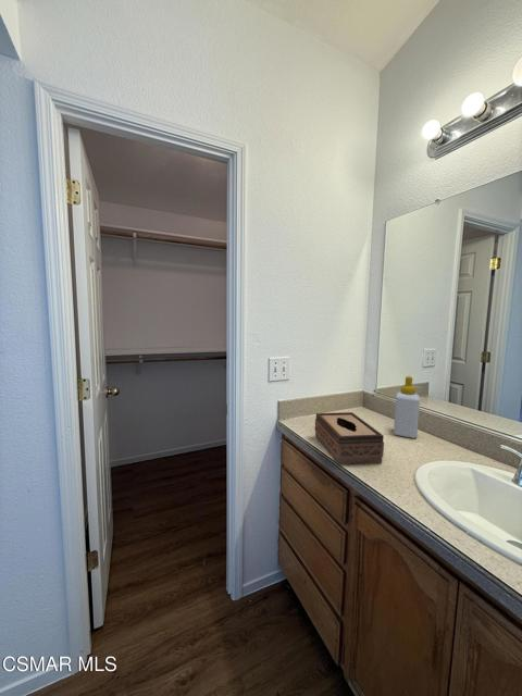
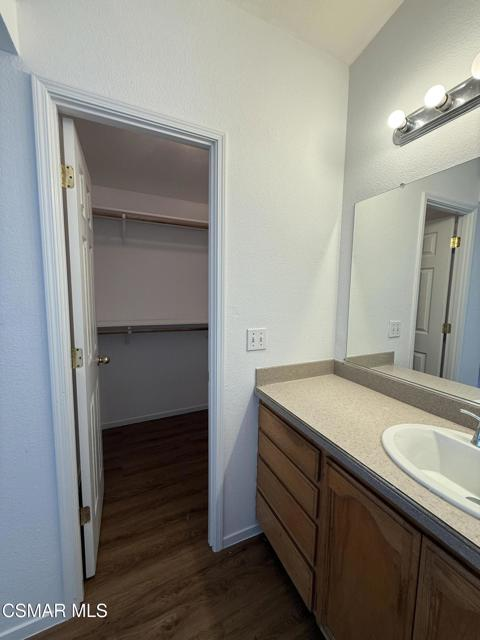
- tissue box [314,411,385,467]
- soap bottle [393,375,421,439]
